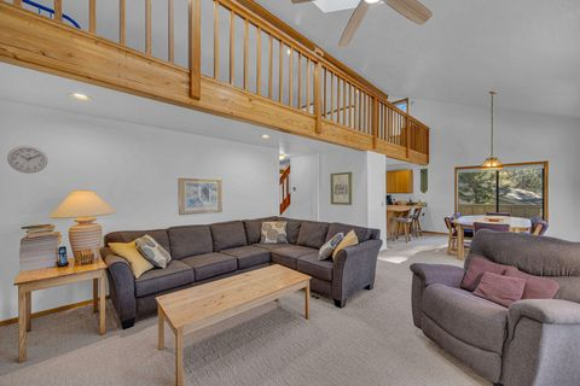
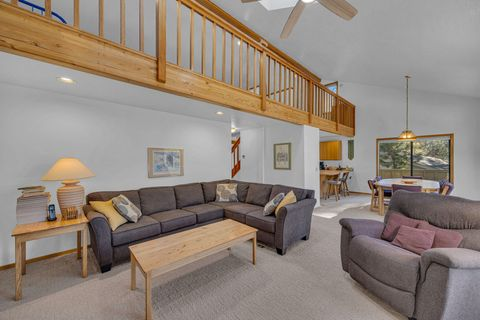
- wall clock [6,145,48,175]
